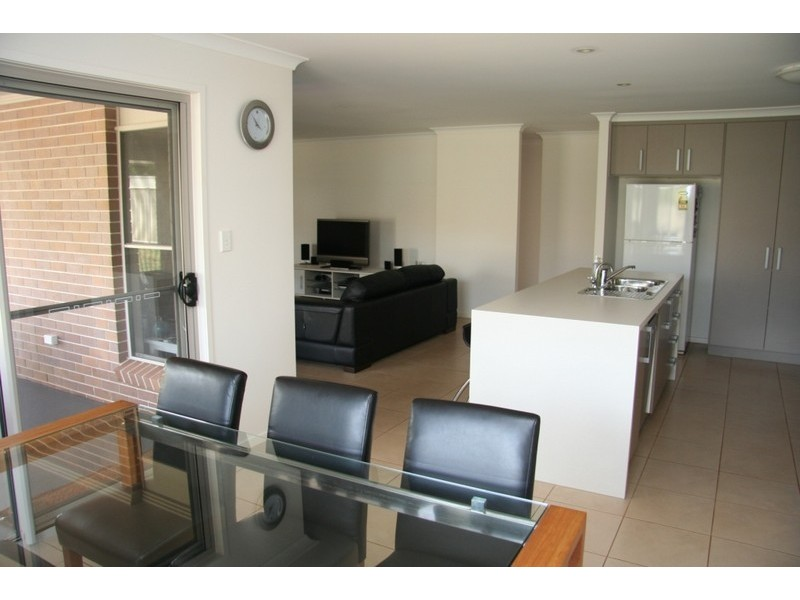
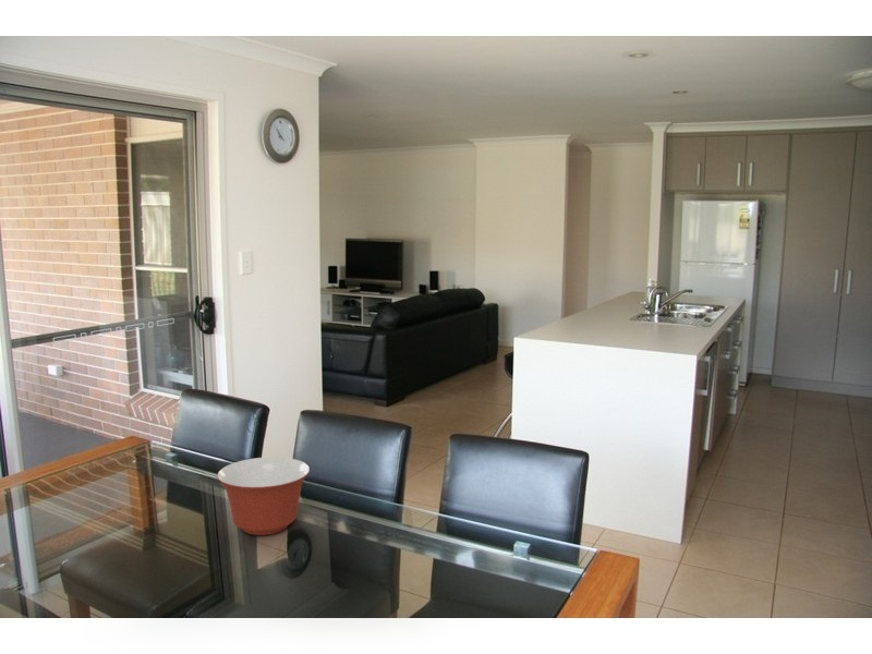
+ mixing bowl [216,456,311,536]
